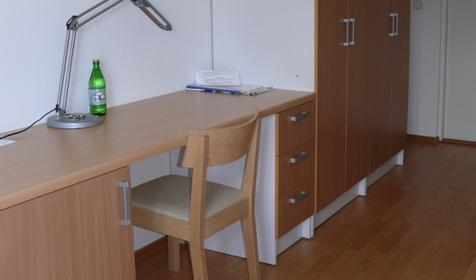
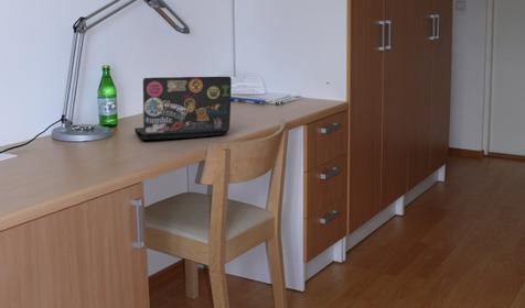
+ laptop [133,76,233,141]
